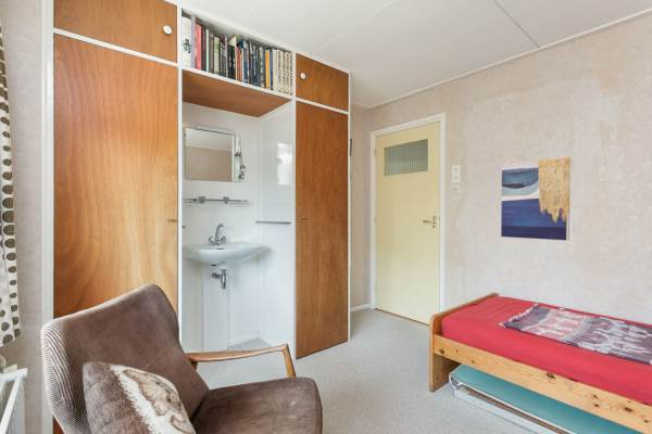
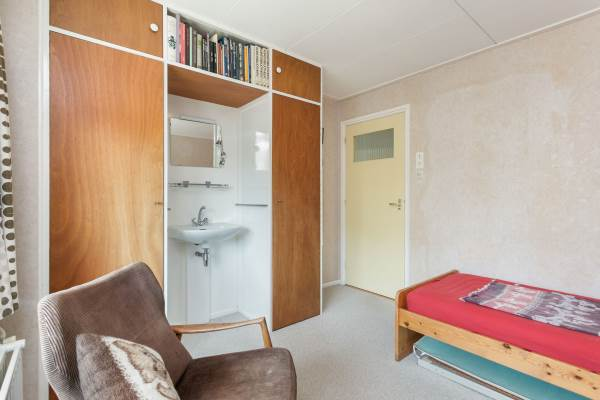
- wall art [500,156,572,242]
